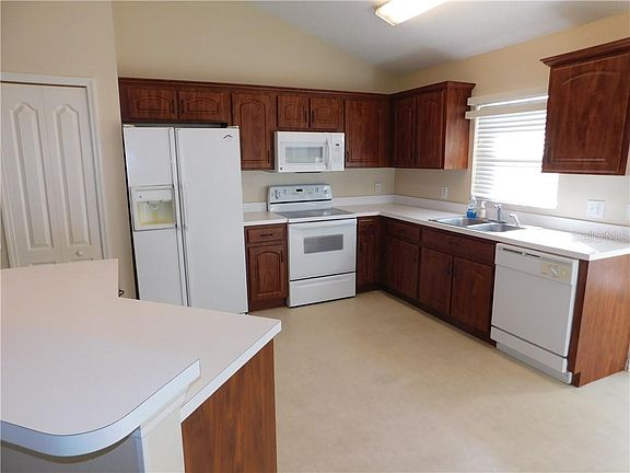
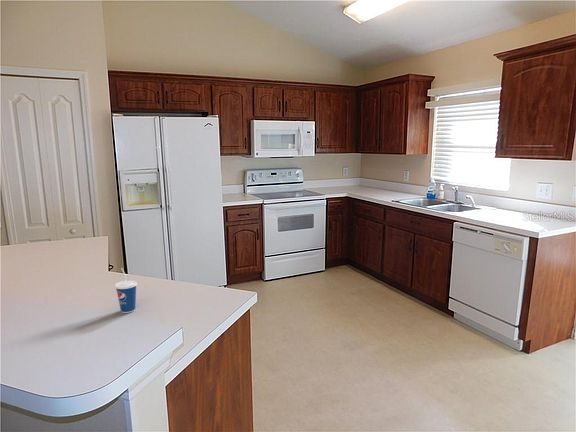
+ cup [114,267,138,314]
